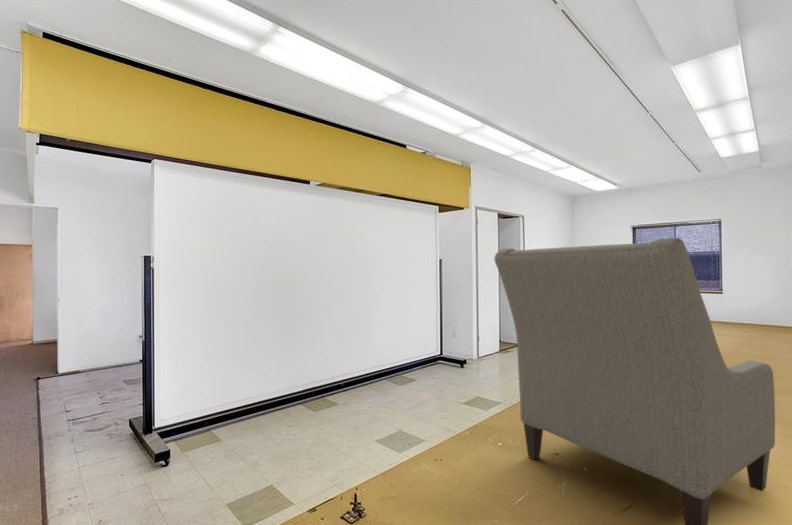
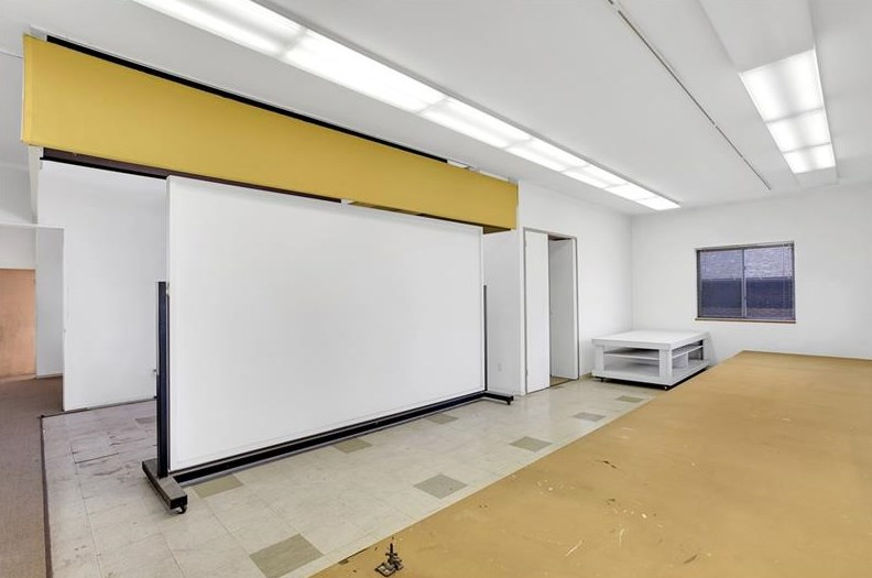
- chair [493,237,776,525]
